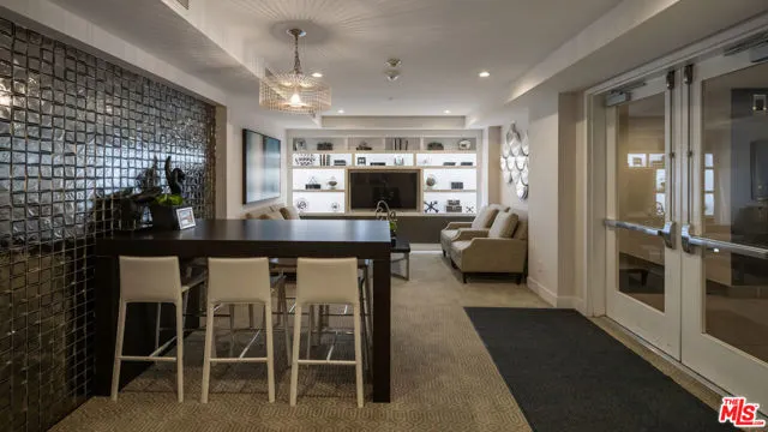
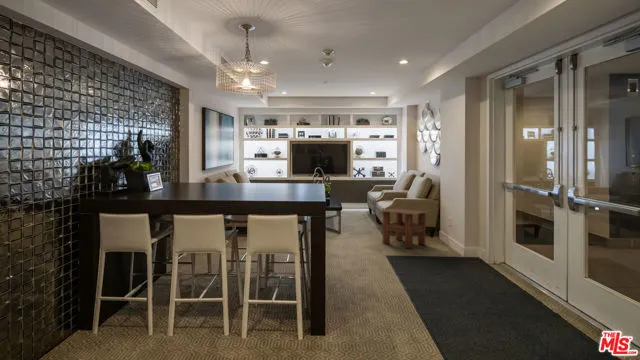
+ side table [377,207,431,249]
